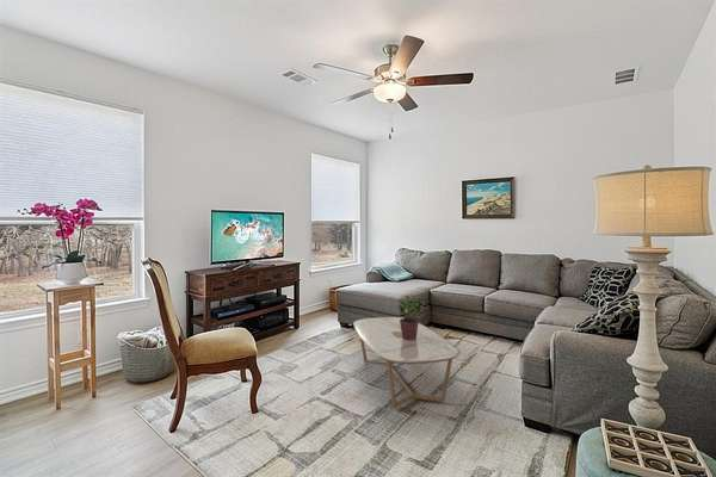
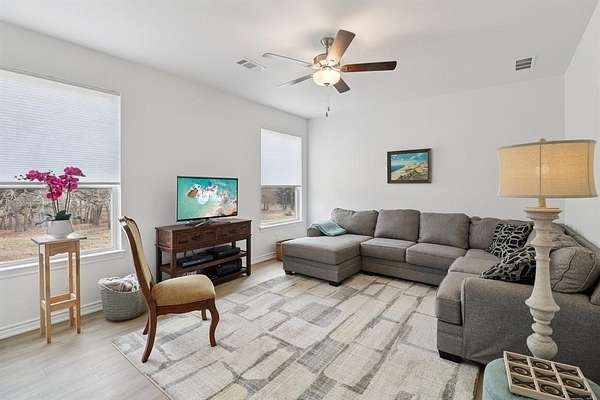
- coffee table [352,316,461,409]
- potted plant [396,292,427,340]
